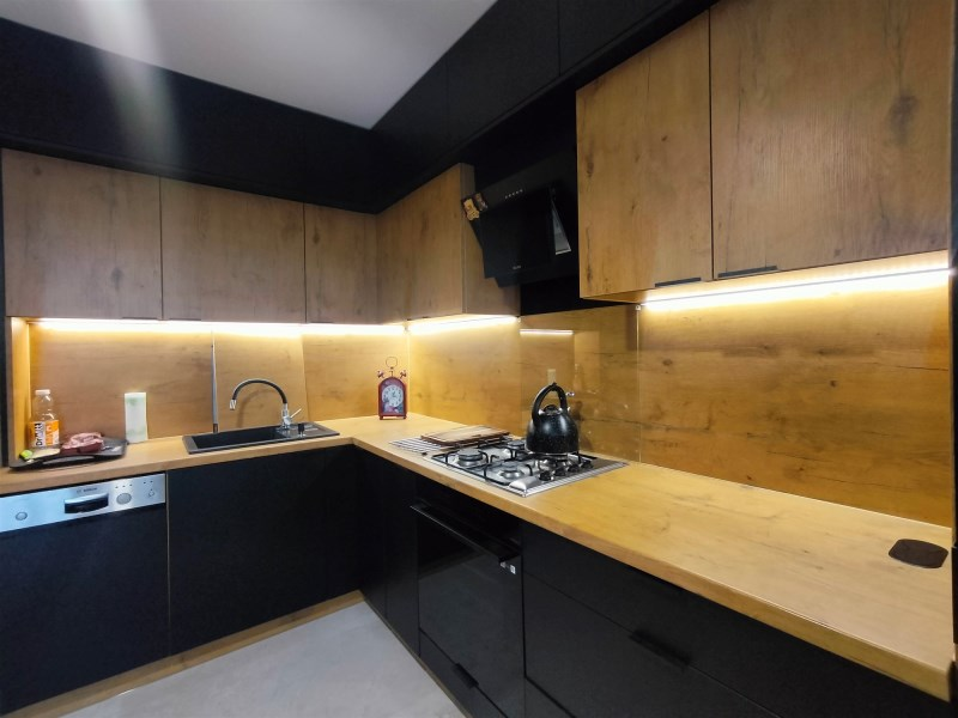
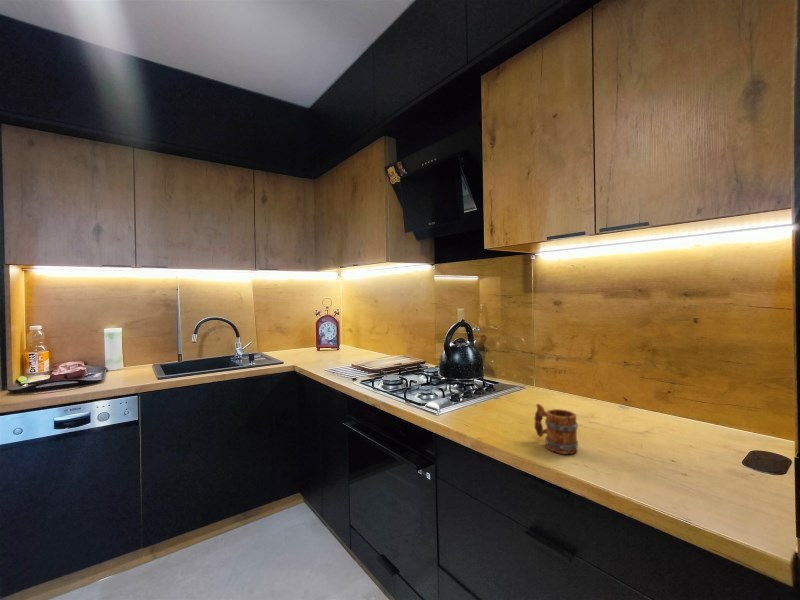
+ mug [533,403,579,455]
